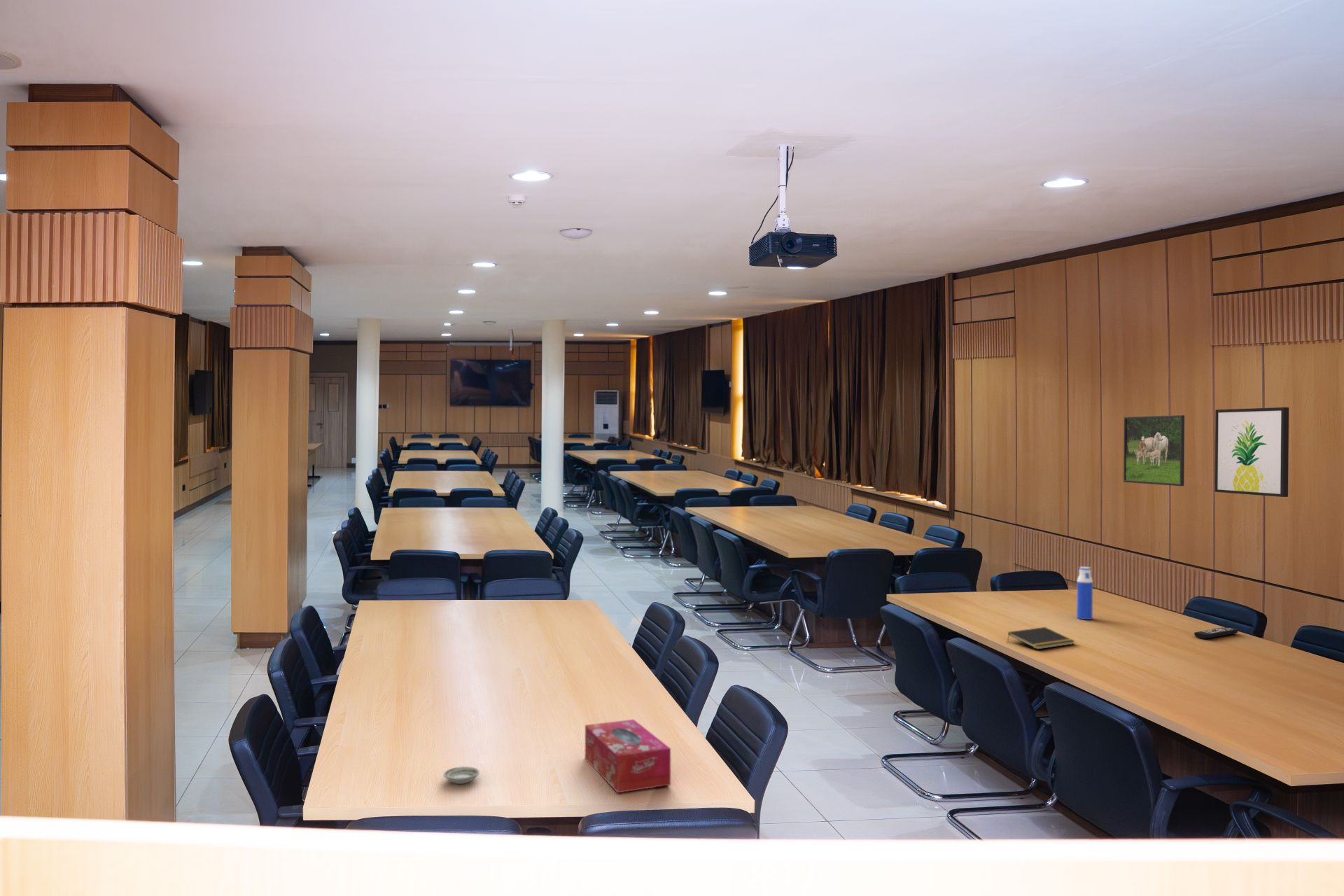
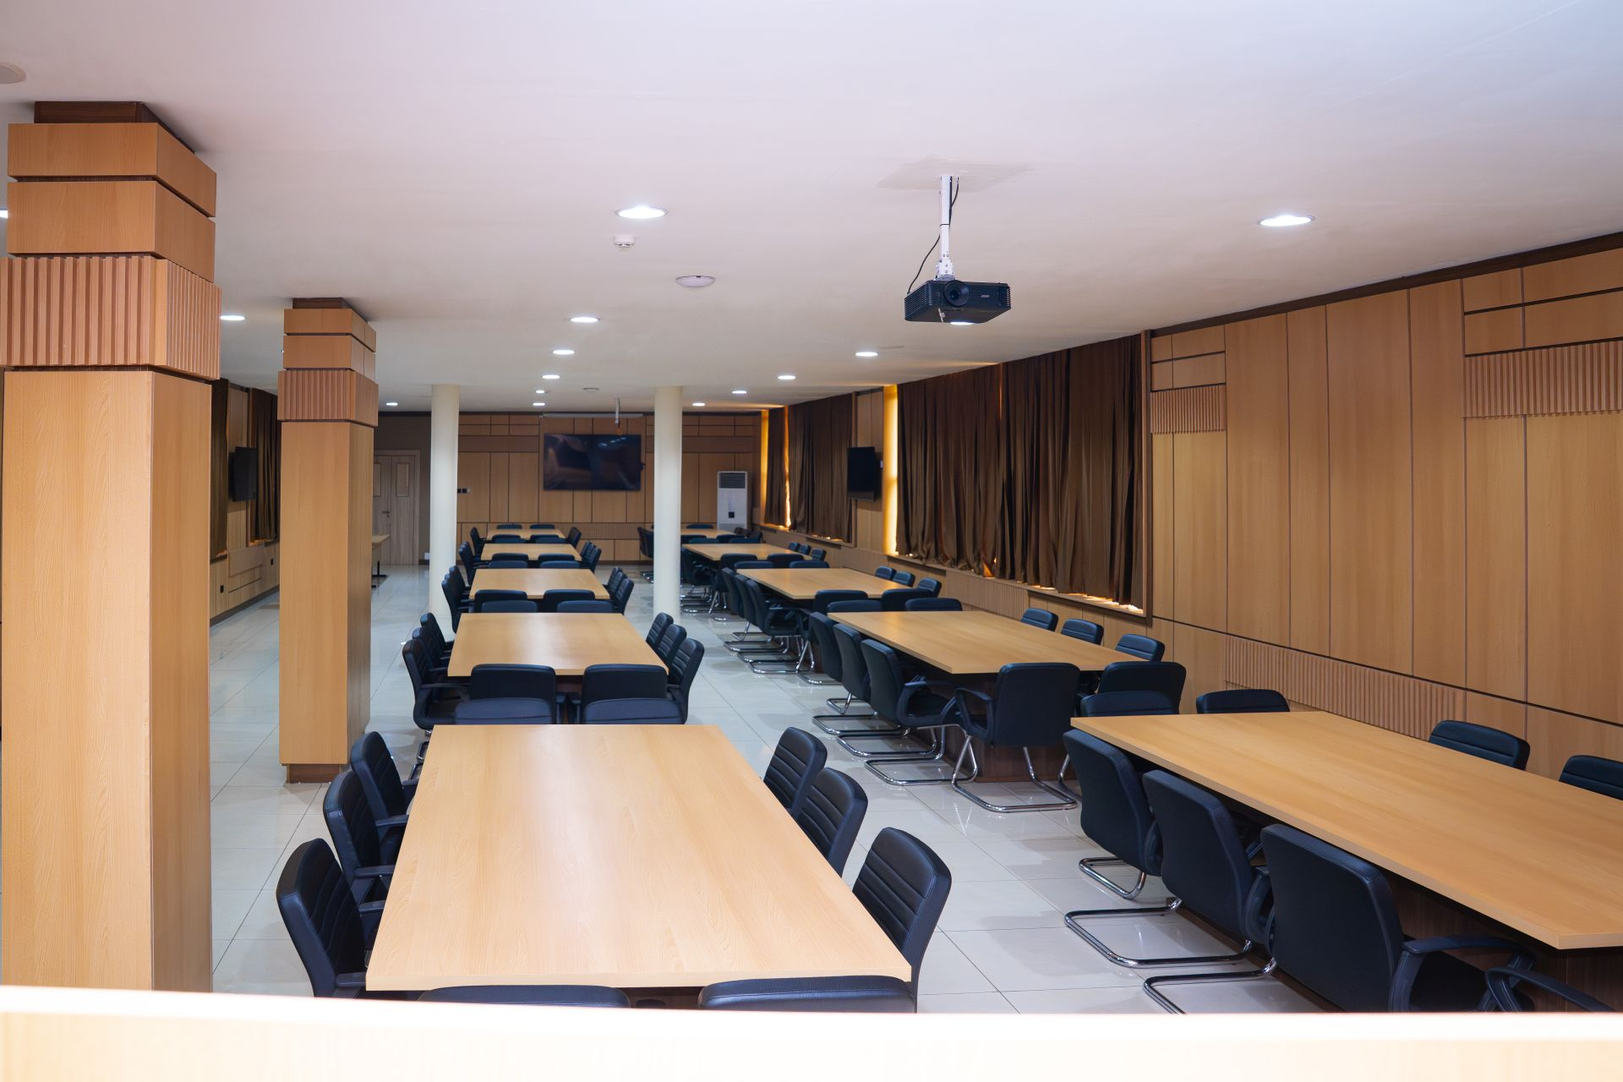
- saucer [443,766,480,785]
- notepad [1007,626,1075,650]
- water bottle [1076,566,1093,620]
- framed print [1123,414,1185,486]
- wall art [1214,407,1289,498]
- tissue box [584,719,671,794]
- remote control [1194,626,1239,639]
